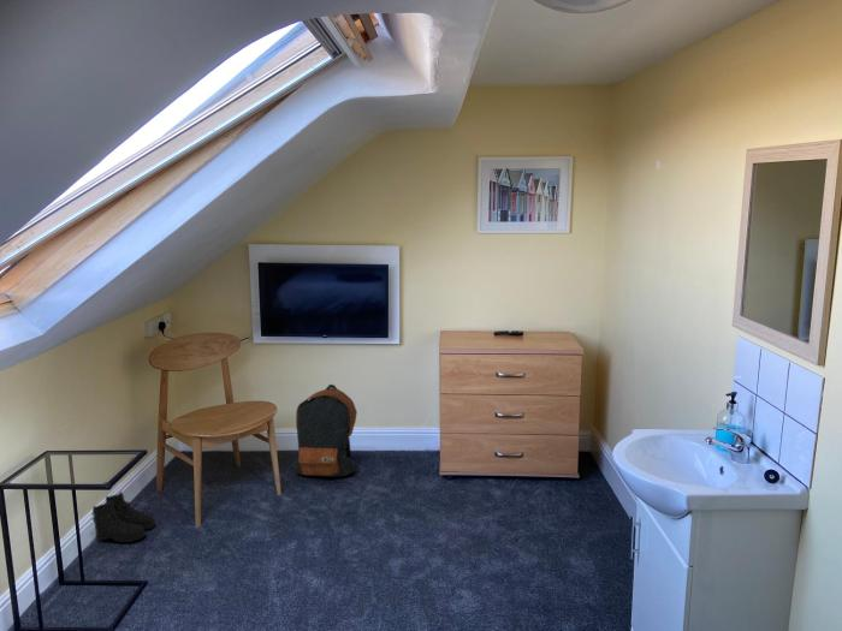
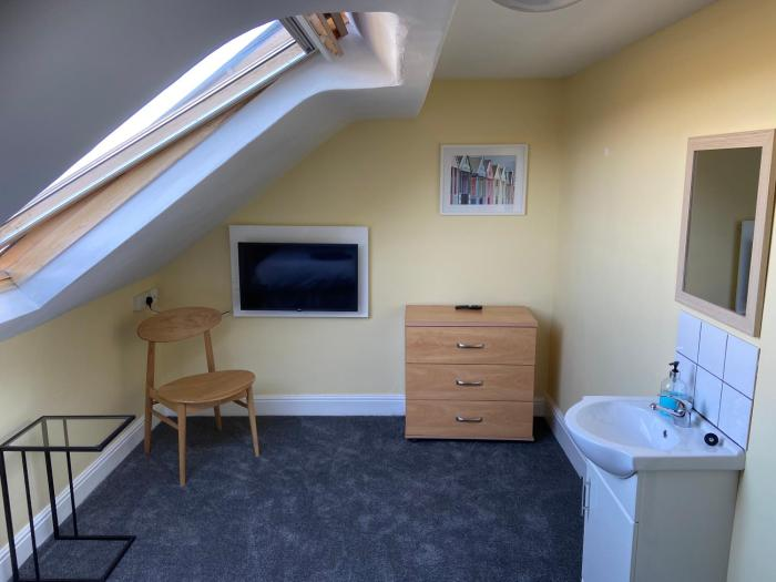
- backpack [292,383,358,478]
- boots [90,490,158,543]
